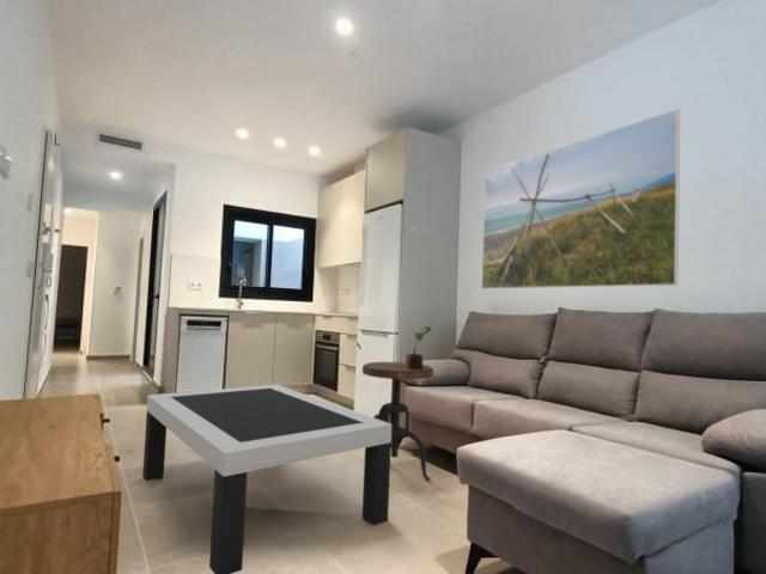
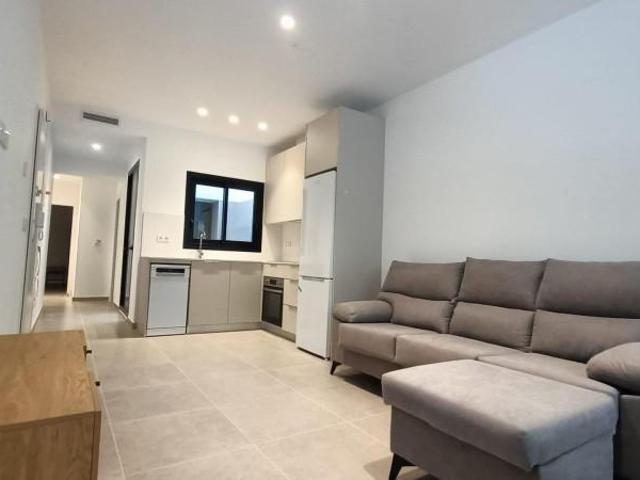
- side table [361,361,434,482]
- coffee table [141,384,391,574]
- potted plant [403,325,432,371]
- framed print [480,108,681,289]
